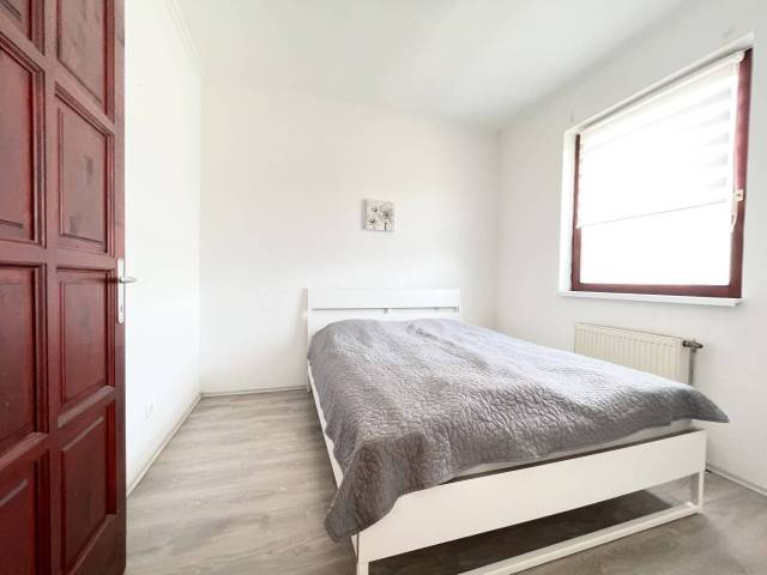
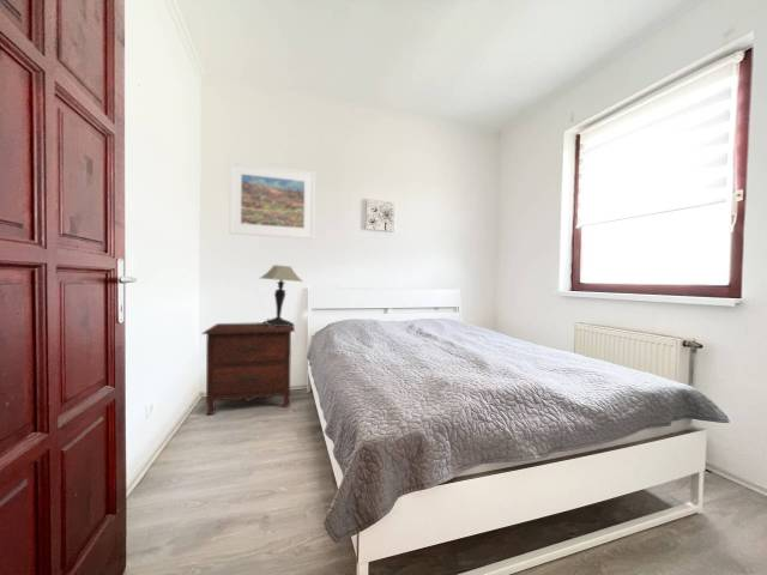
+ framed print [228,161,316,240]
+ nightstand [200,321,296,416]
+ table lamp [259,265,304,327]
